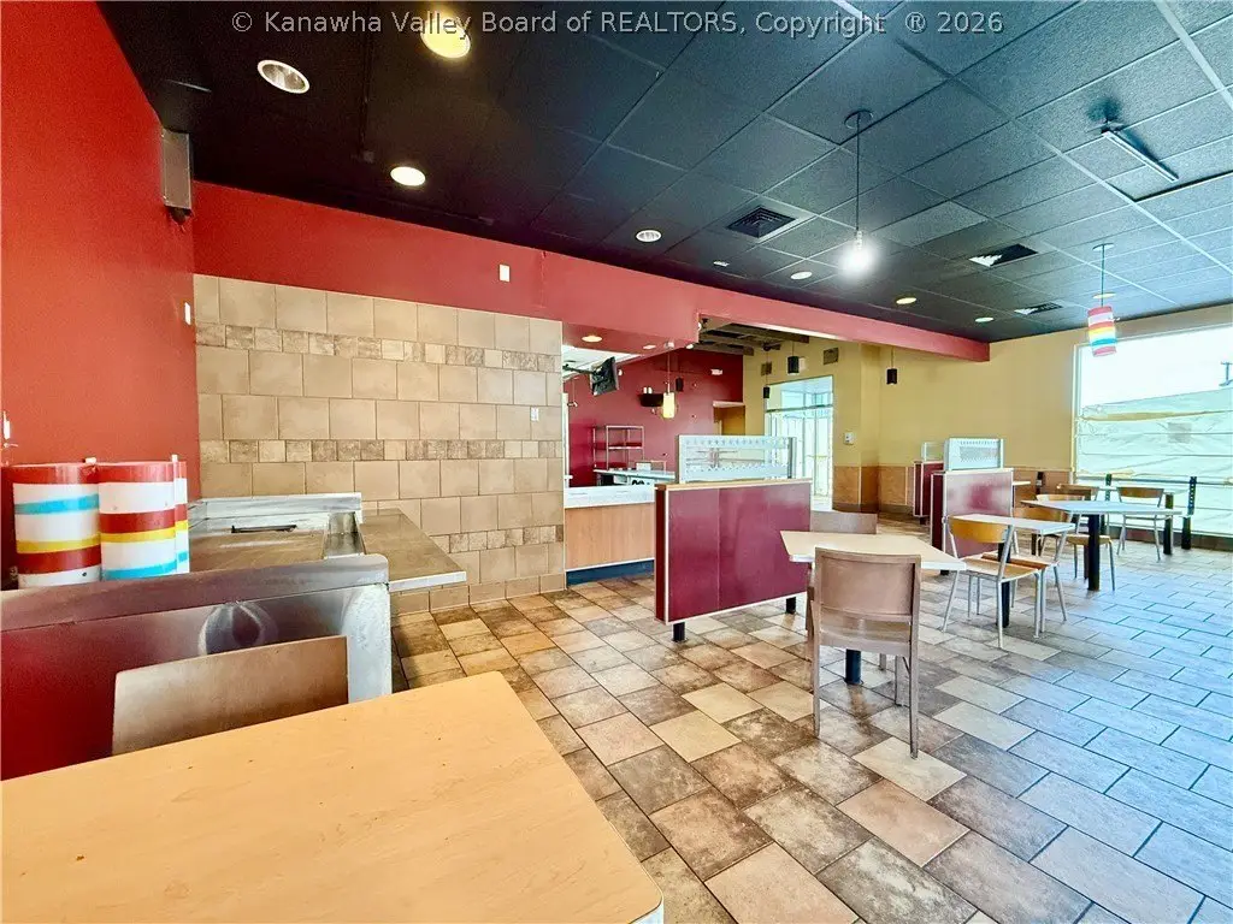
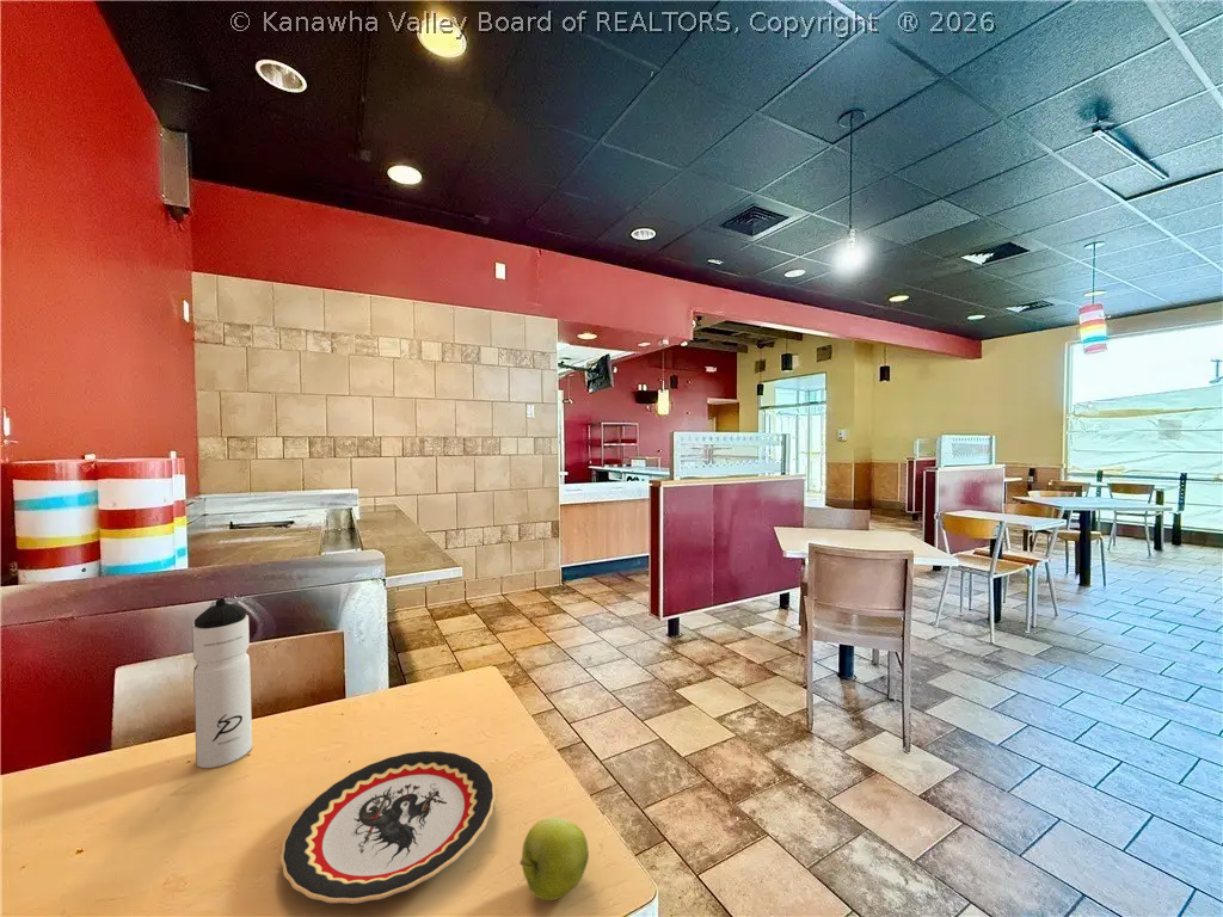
+ apple [518,816,590,901]
+ water bottle [191,597,253,769]
+ plate [279,750,497,905]
